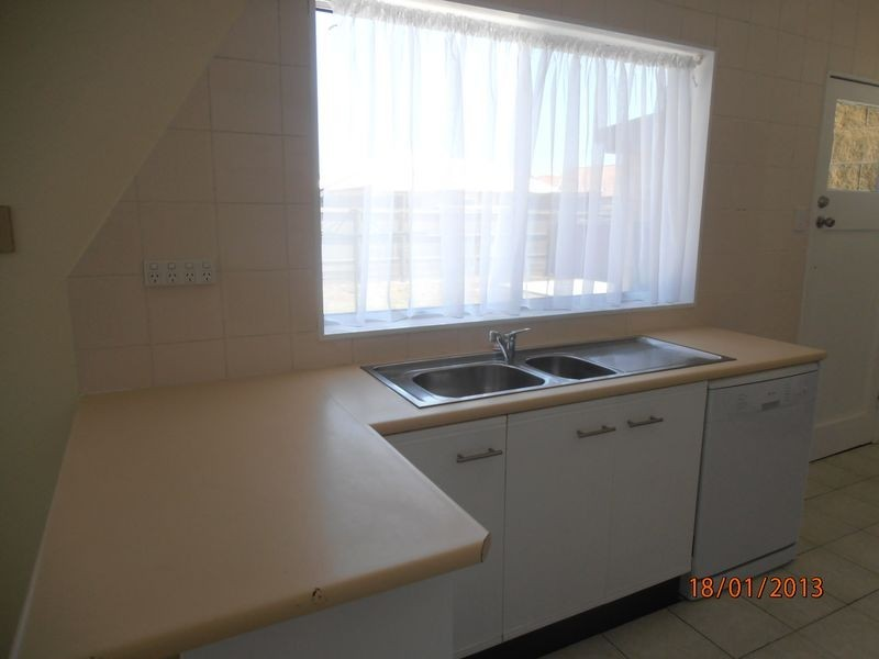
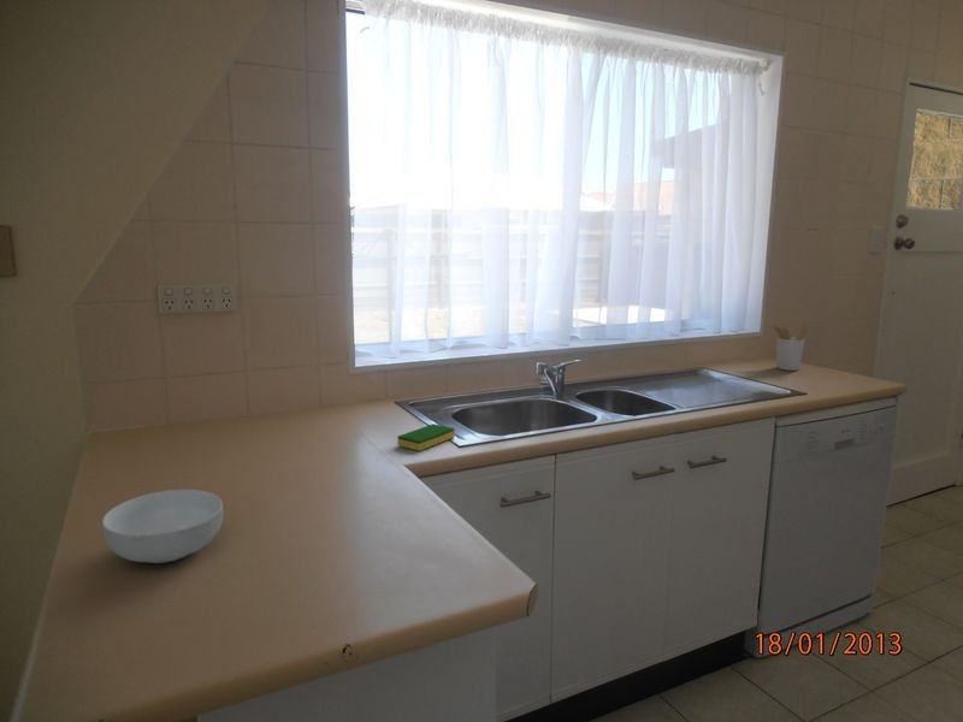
+ dish sponge [396,422,456,452]
+ cereal bowl [101,489,224,564]
+ utensil holder [772,324,810,372]
